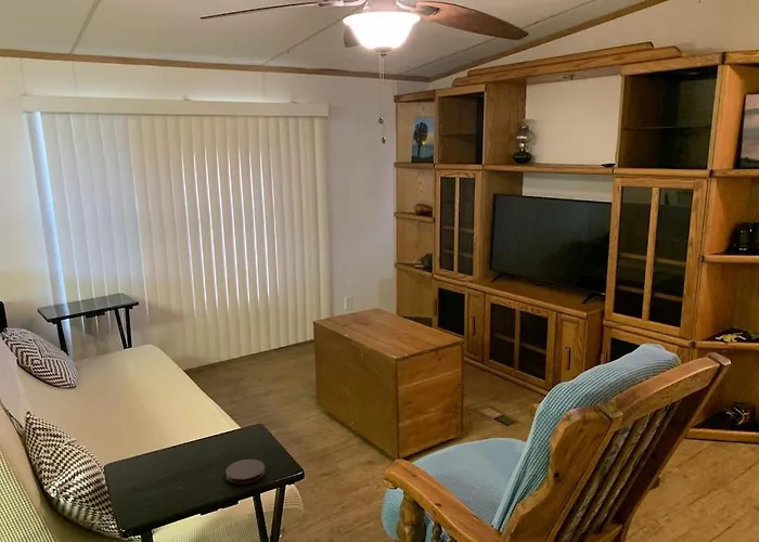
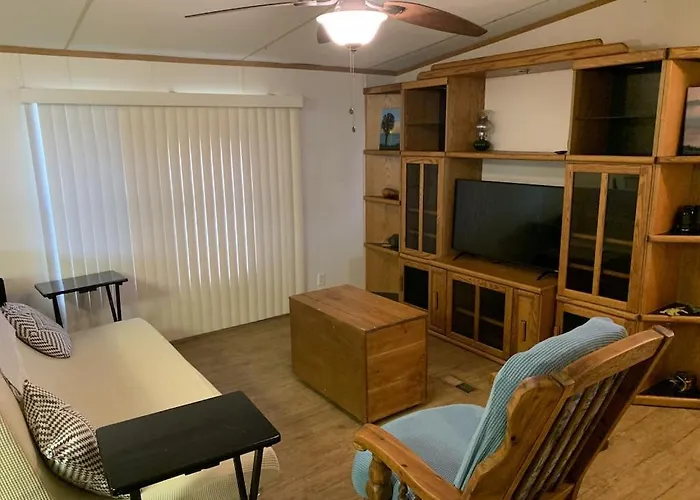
- coaster [224,459,266,486]
